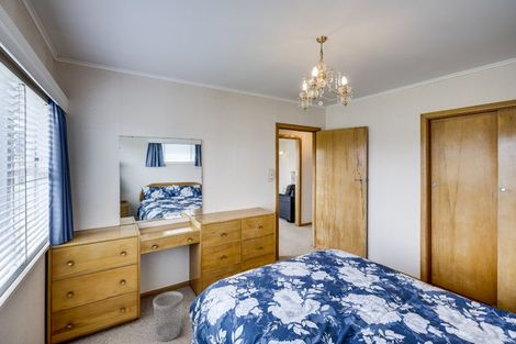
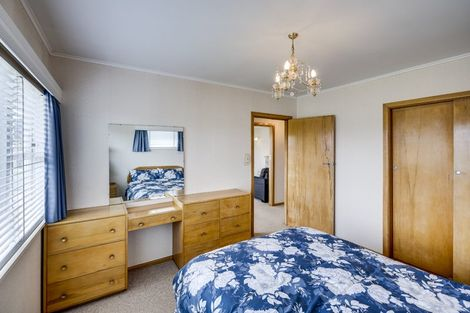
- wastebasket [153,290,184,342]
